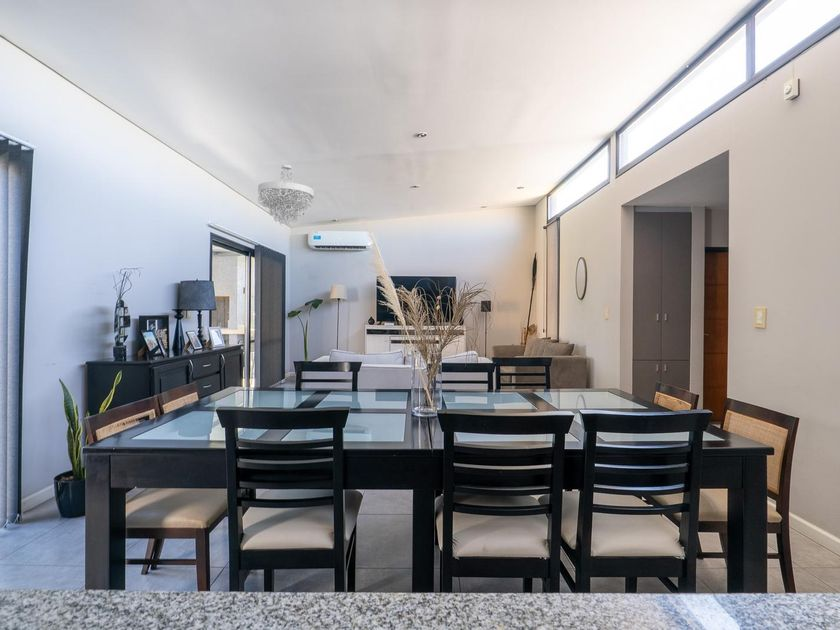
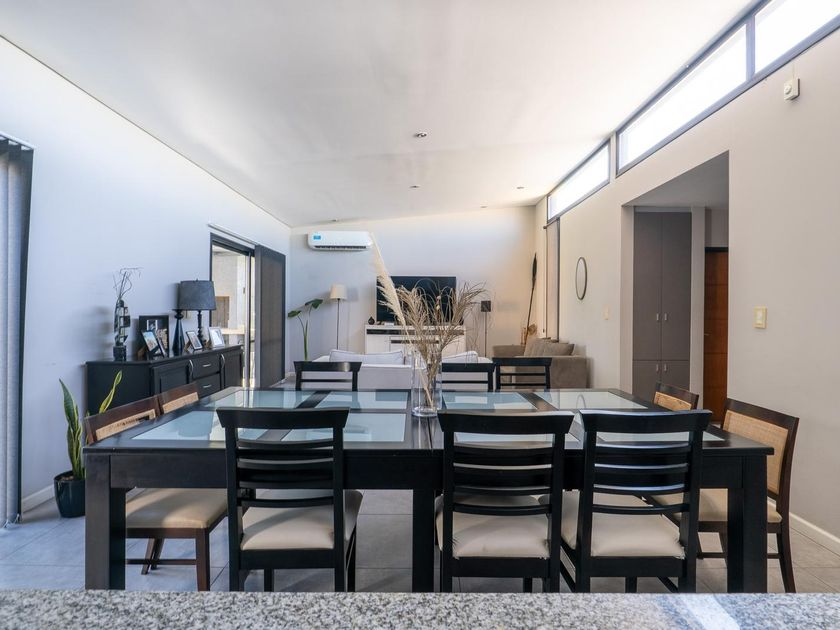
- chandelier [257,164,315,226]
